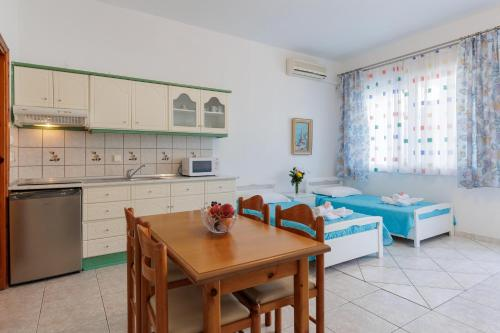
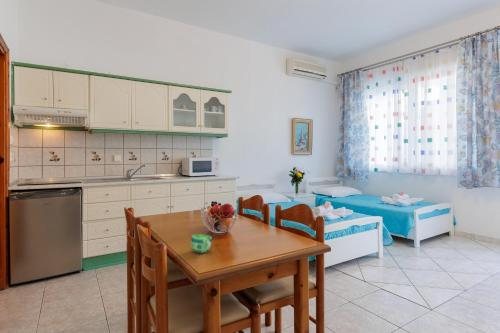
+ cup [190,233,213,254]
